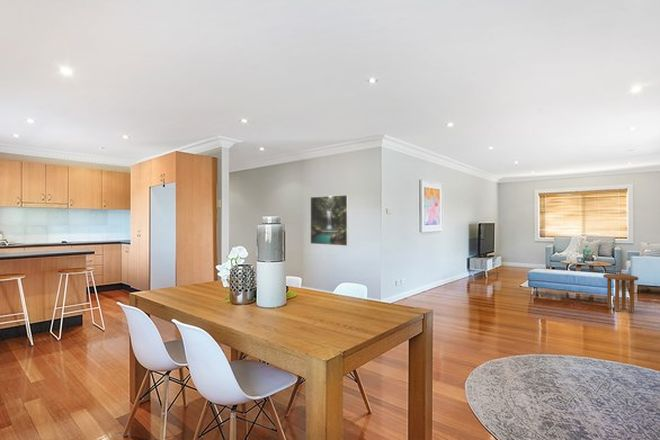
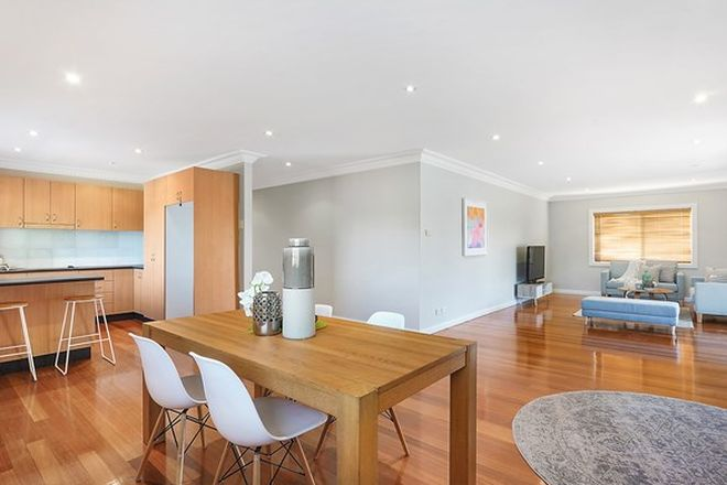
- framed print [309,194,349,247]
- side table [602,273,640,313]
